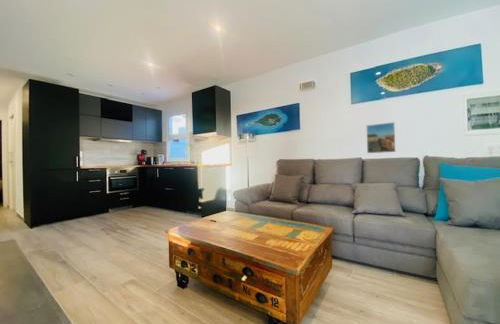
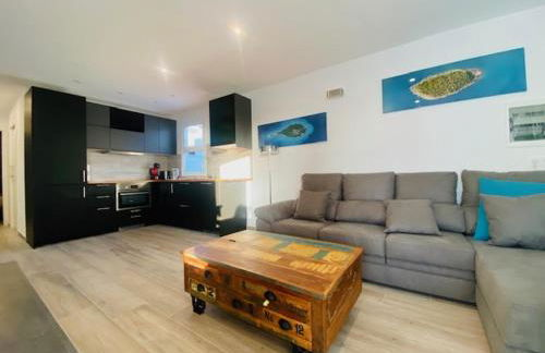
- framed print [365,121,396,154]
